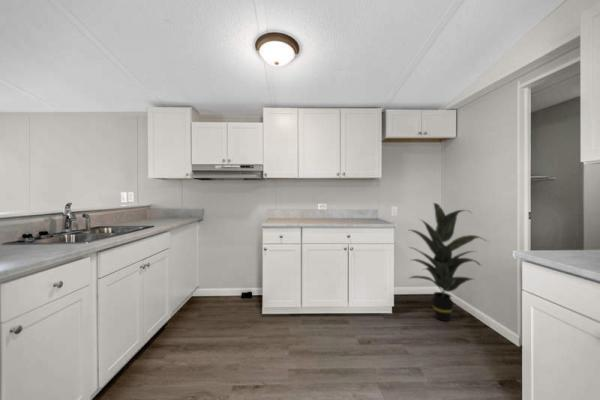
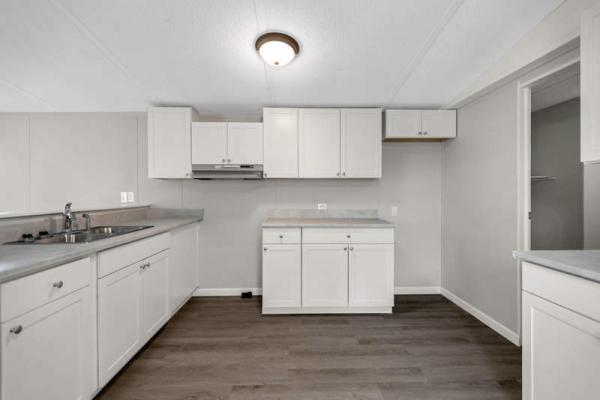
- indoor plant [407,202,489,322]
